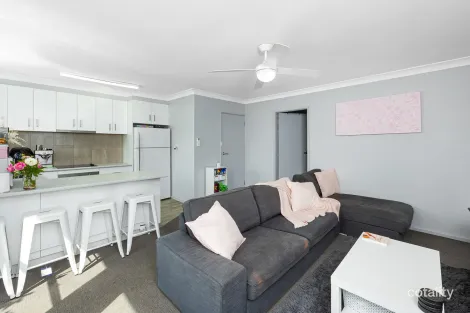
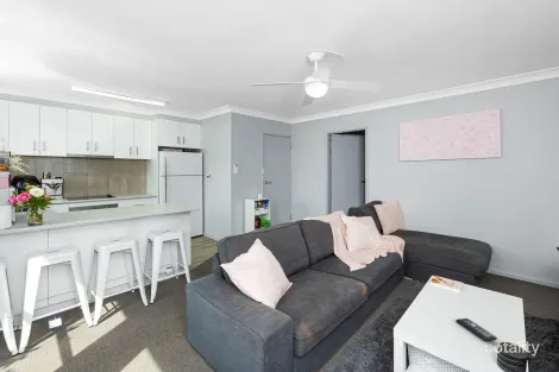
+ remote control [454,317,498,342]
